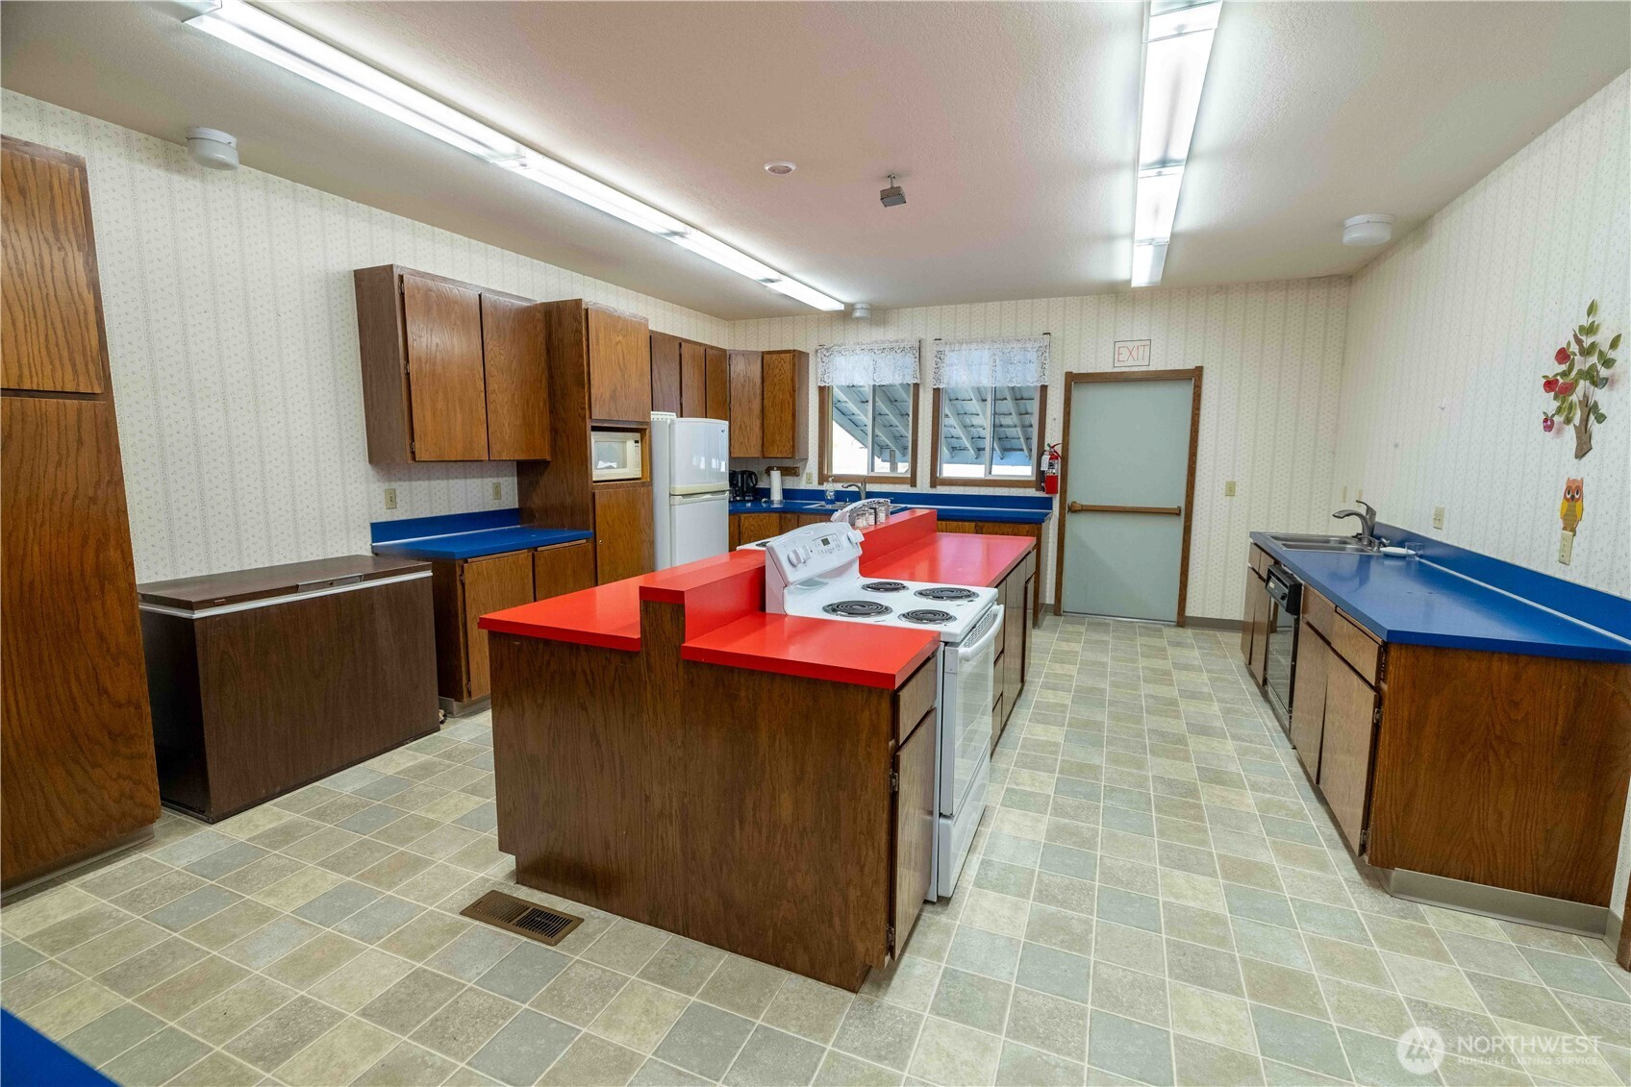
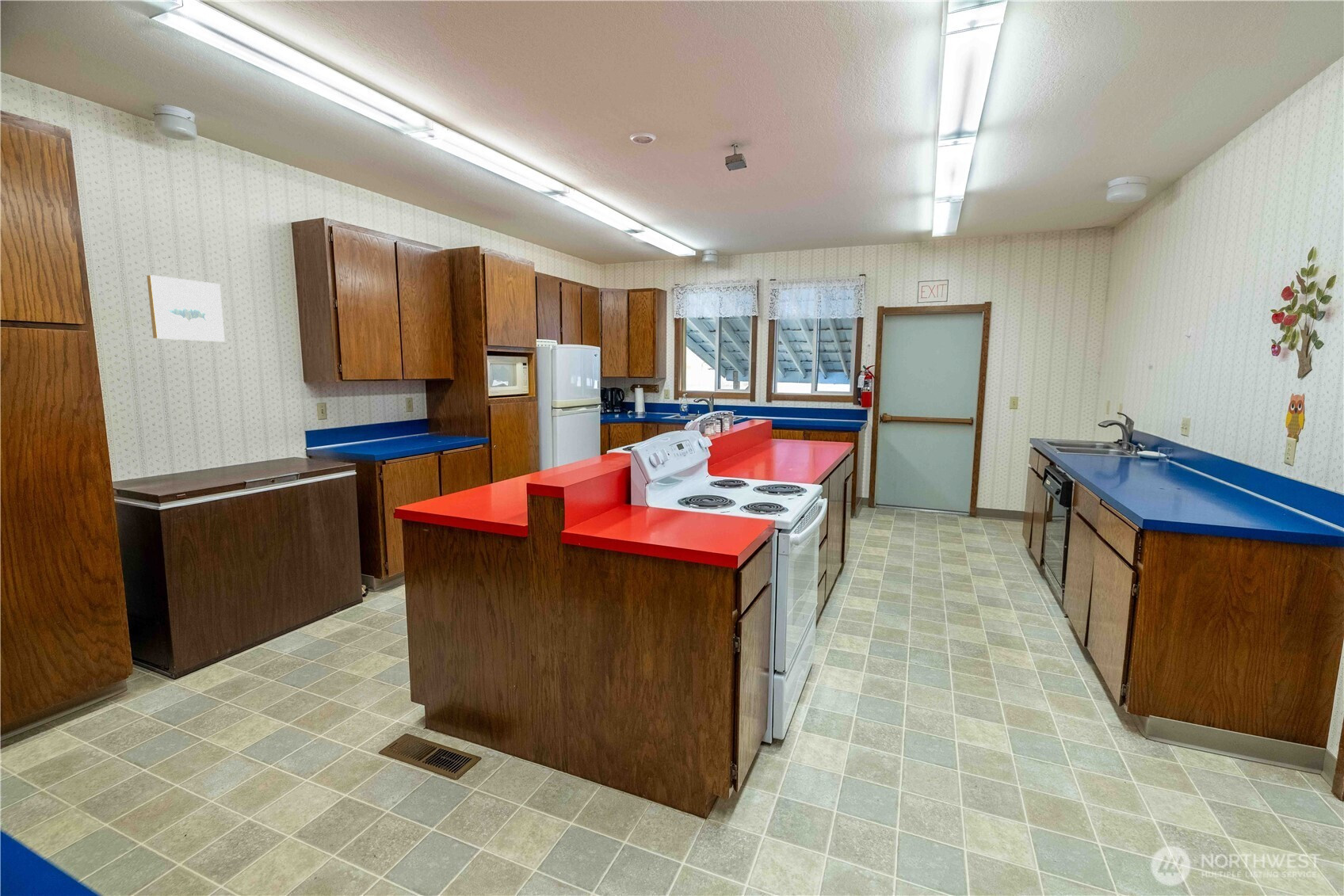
+ wall art [146,274,226,342]
